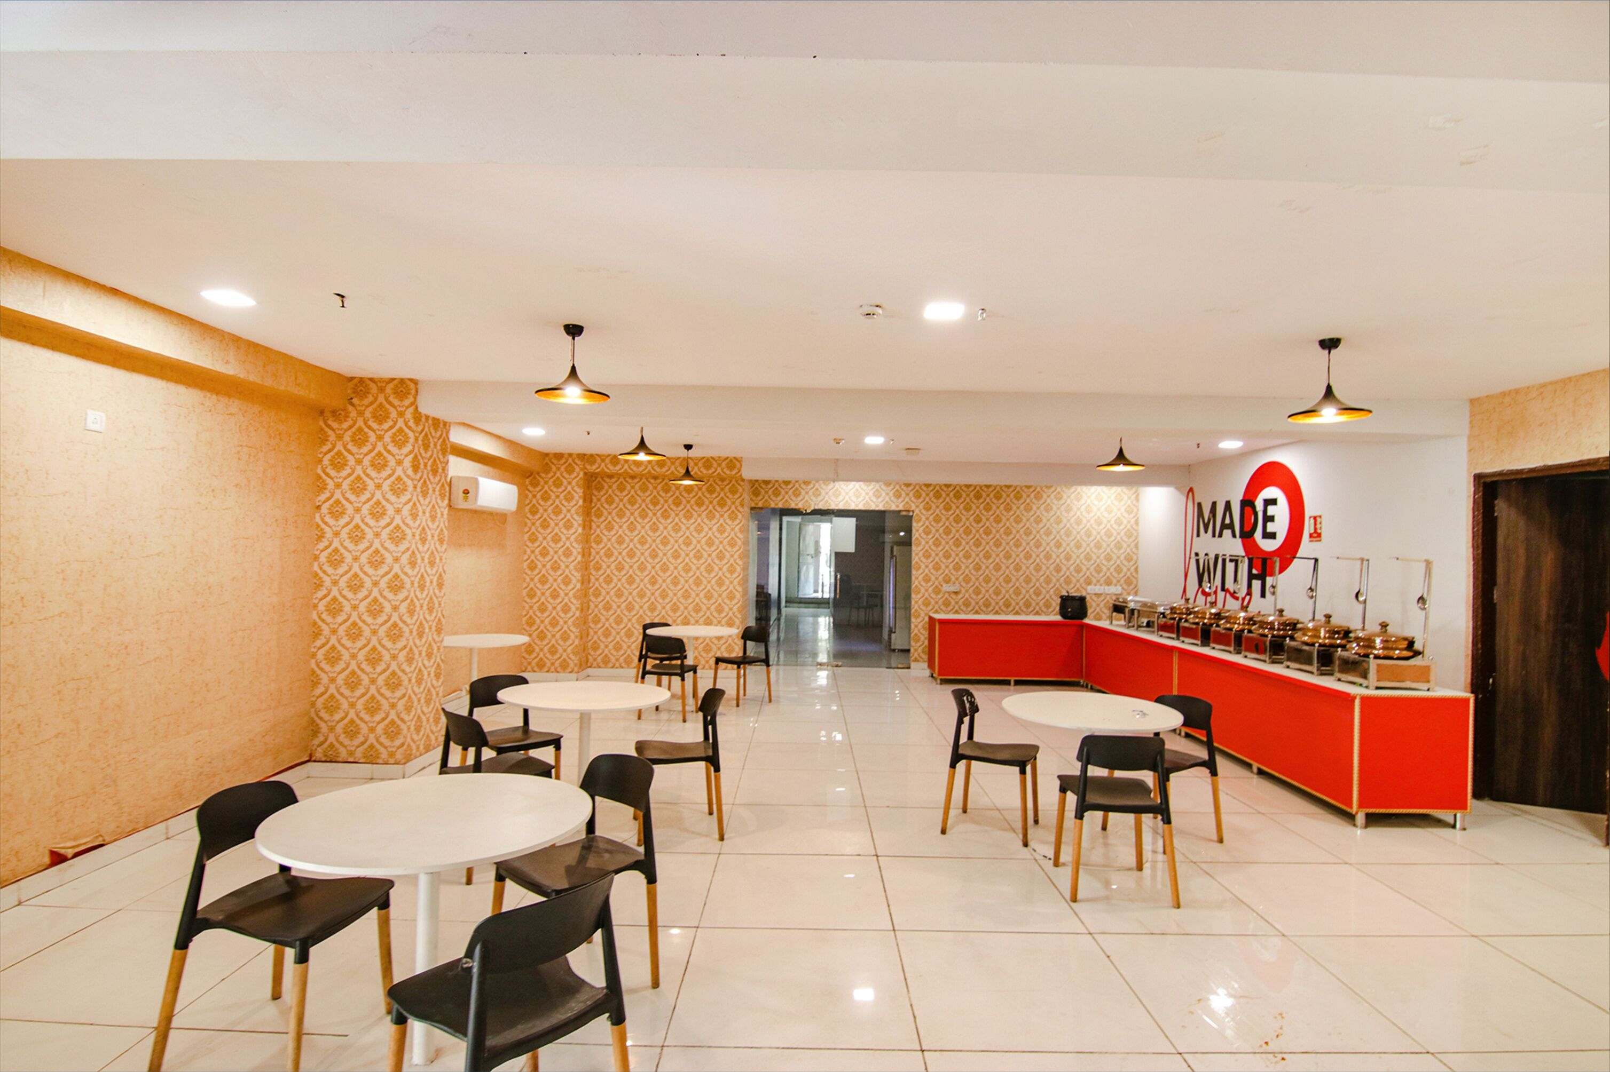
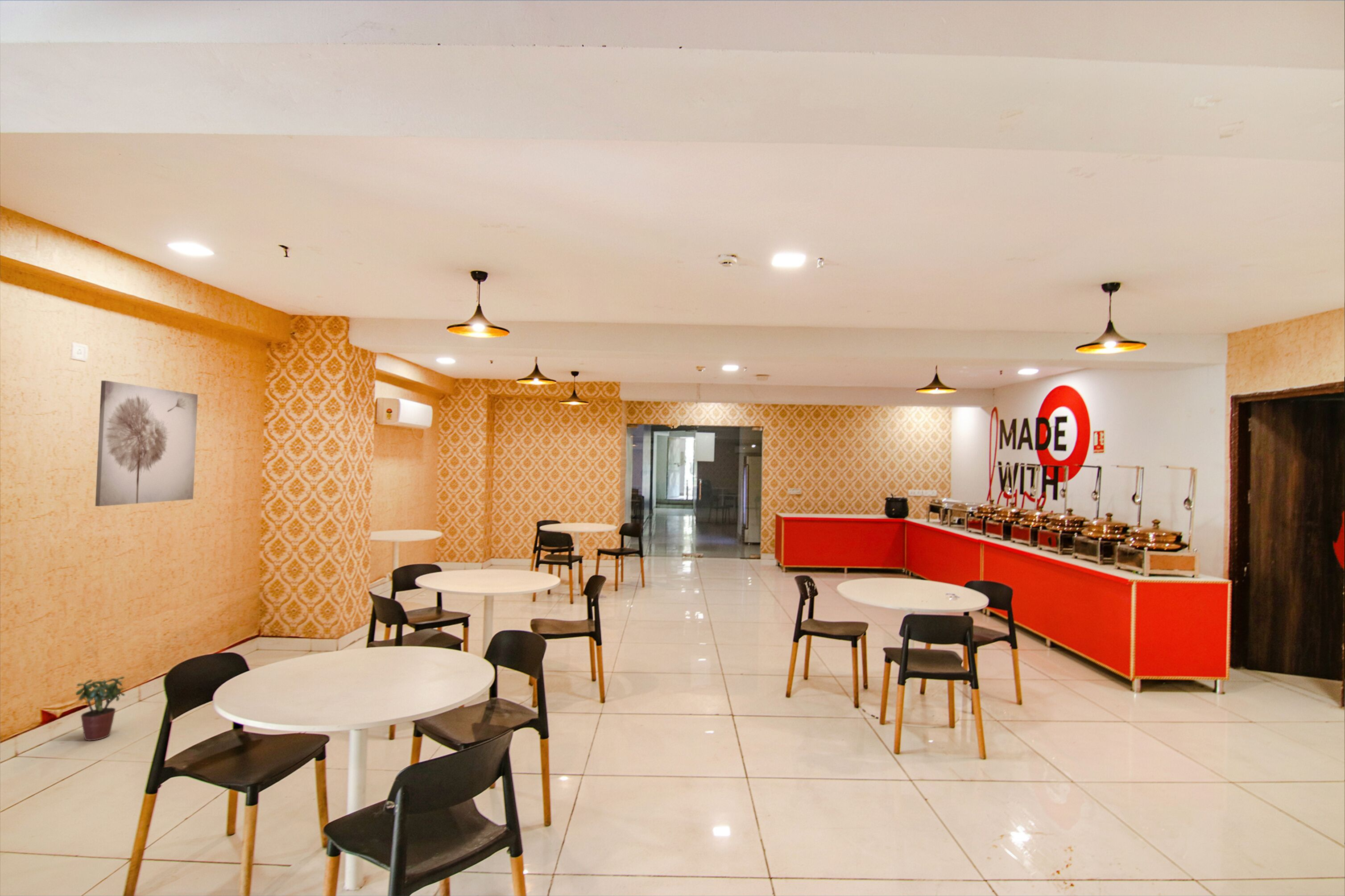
+ potted plant [75,676,126,741]
+ wall art [95,380,198,507]
